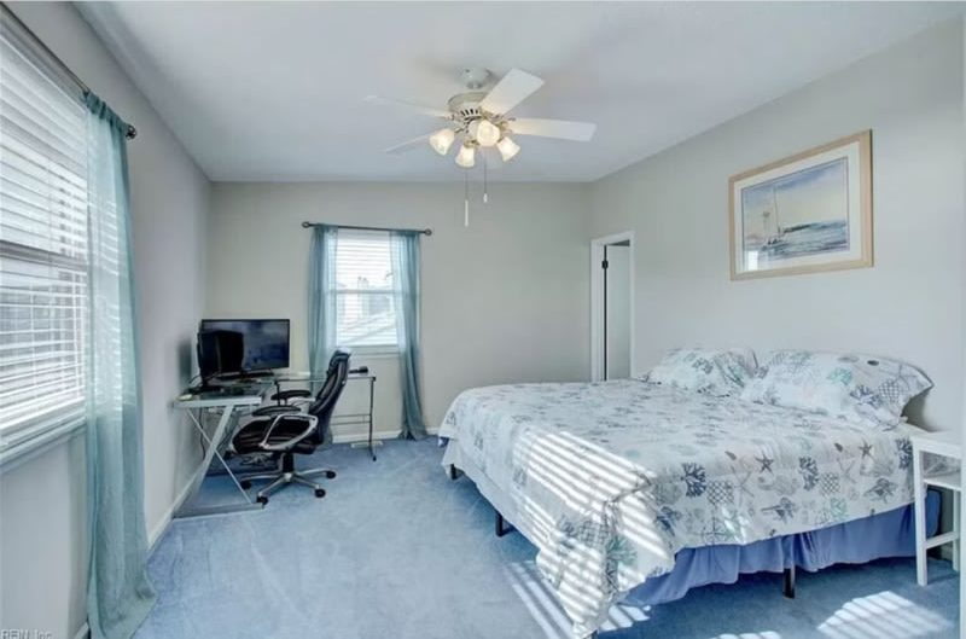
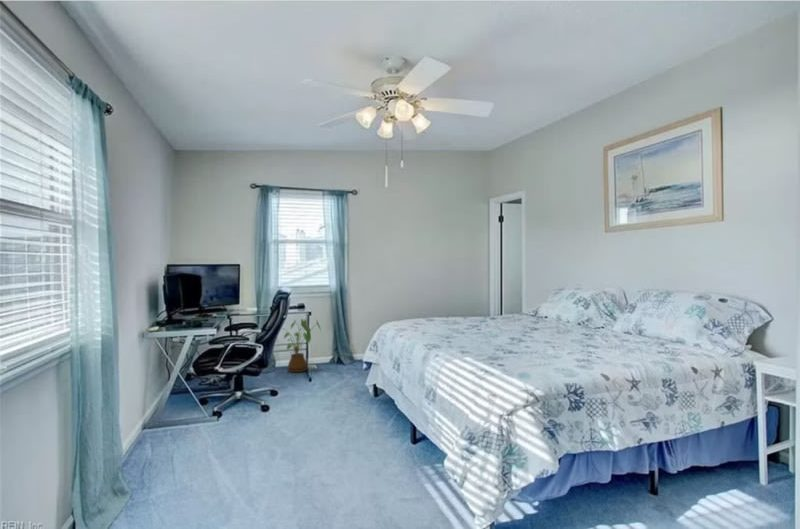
+ house plant [283,318,322,373]
